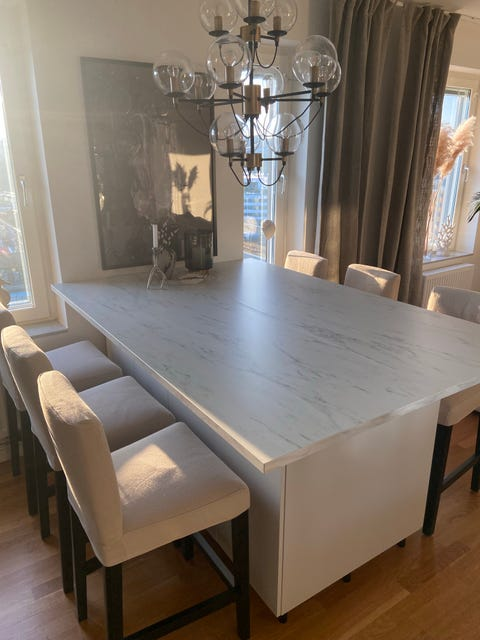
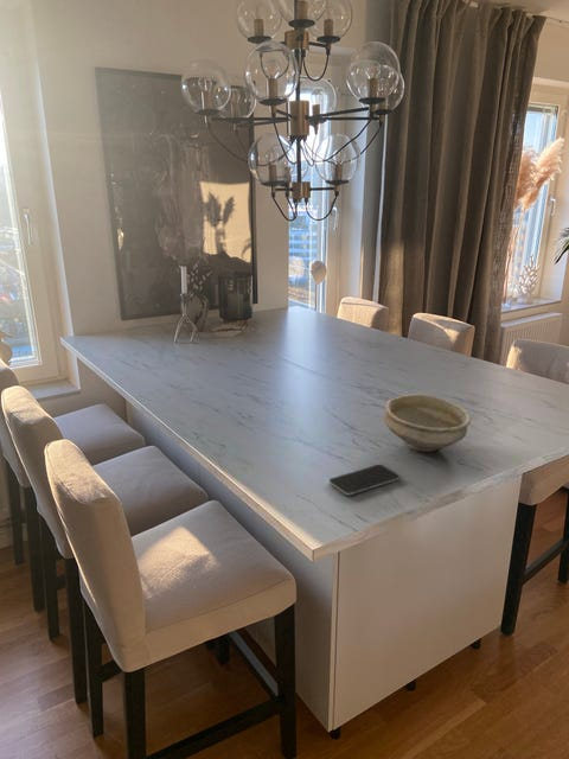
+ bowl [383,393,472,453]
+ smartphone [328,464,401,496]
